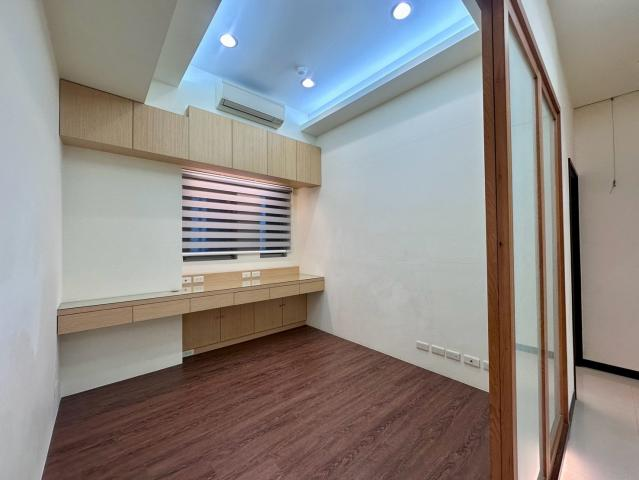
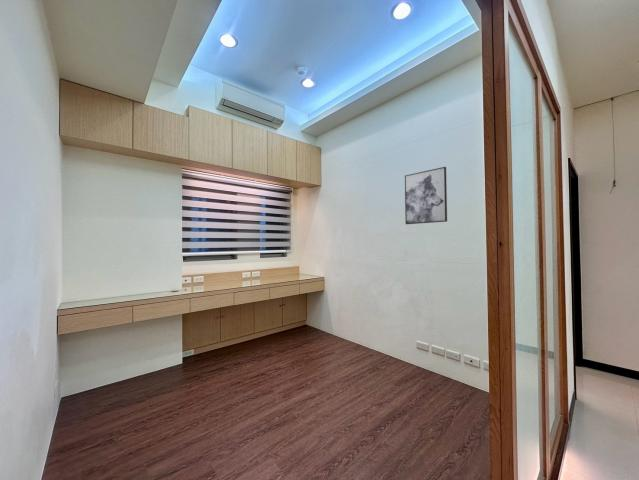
+ wall art [404,166,448,225]
